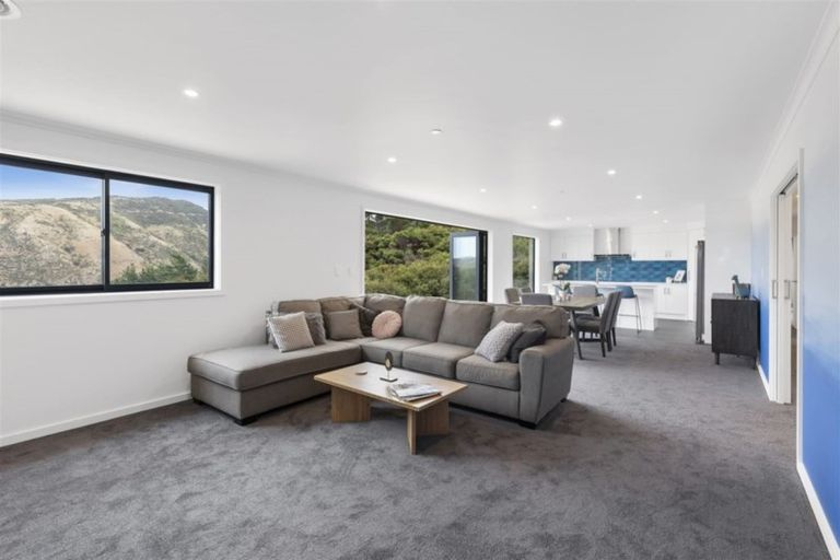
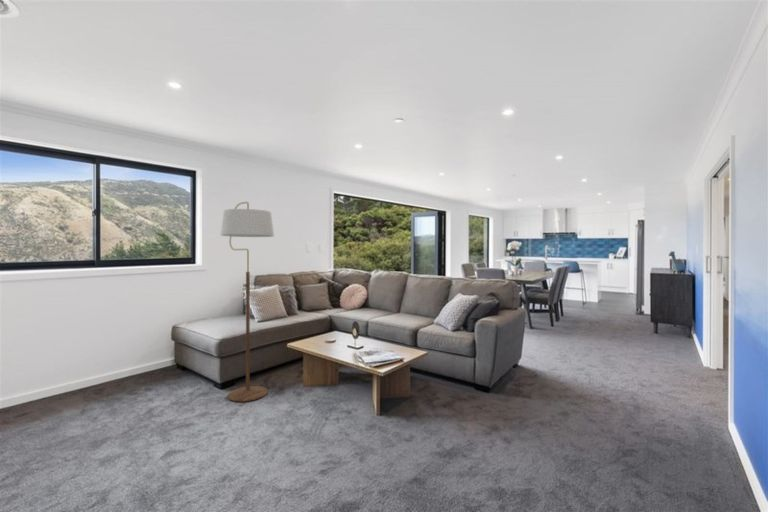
+ floor lamp [219,201,275,403]
